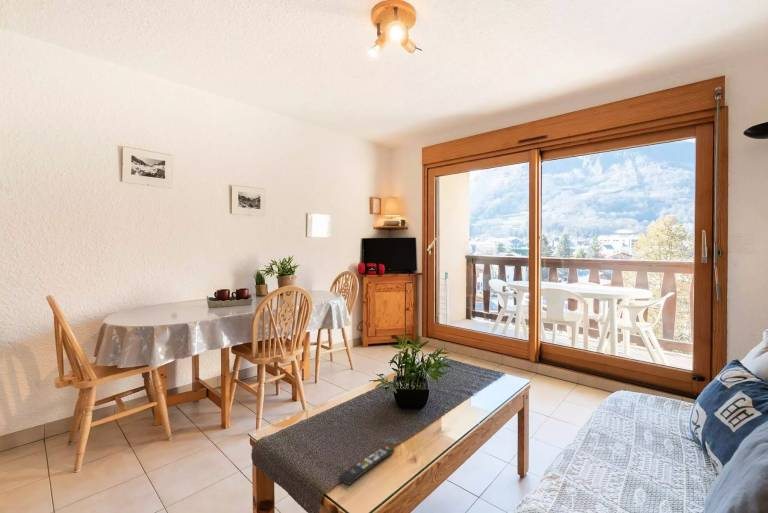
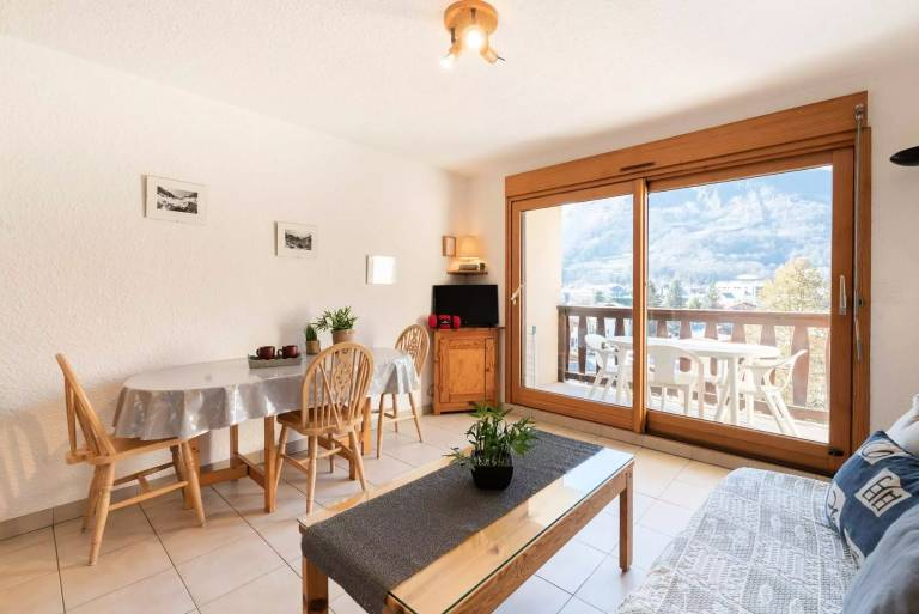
- remote control [338,444,395,487]
